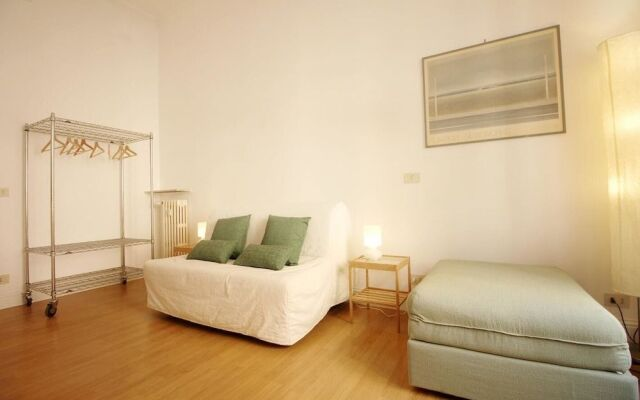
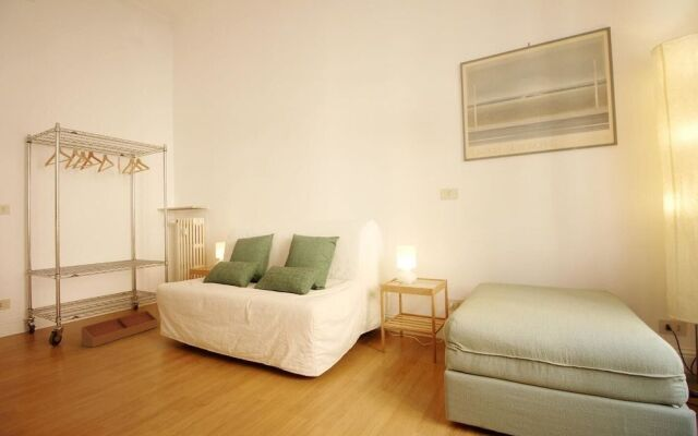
+ storage bin [81,308,159,349]
